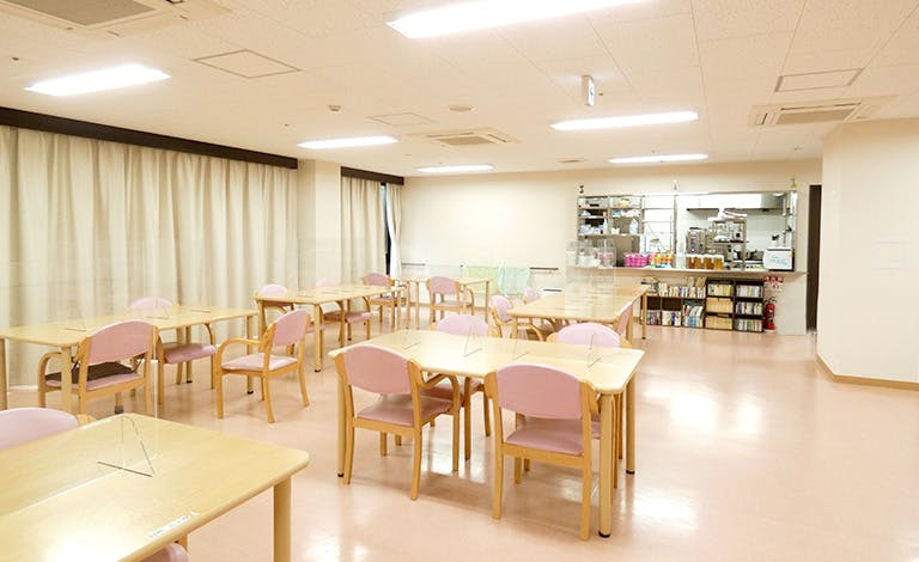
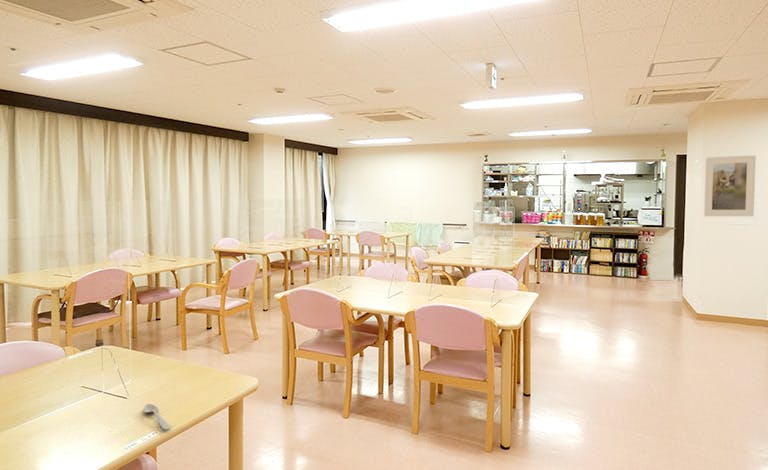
+ spoon [143,403,171,431]
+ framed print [703,154,757,217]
